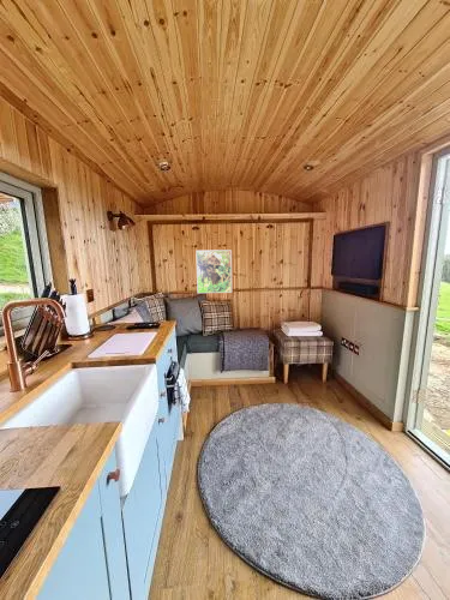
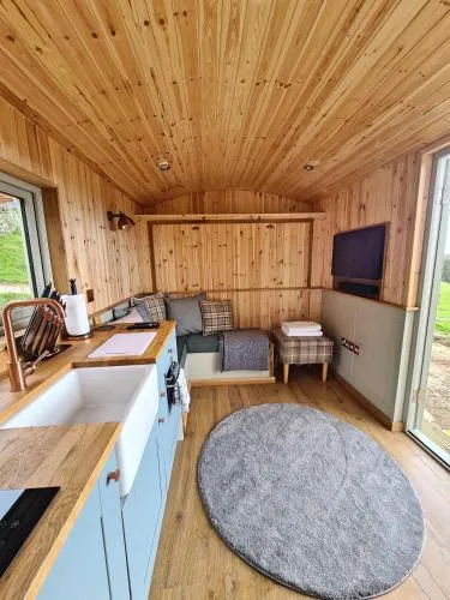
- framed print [194,248,233,294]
